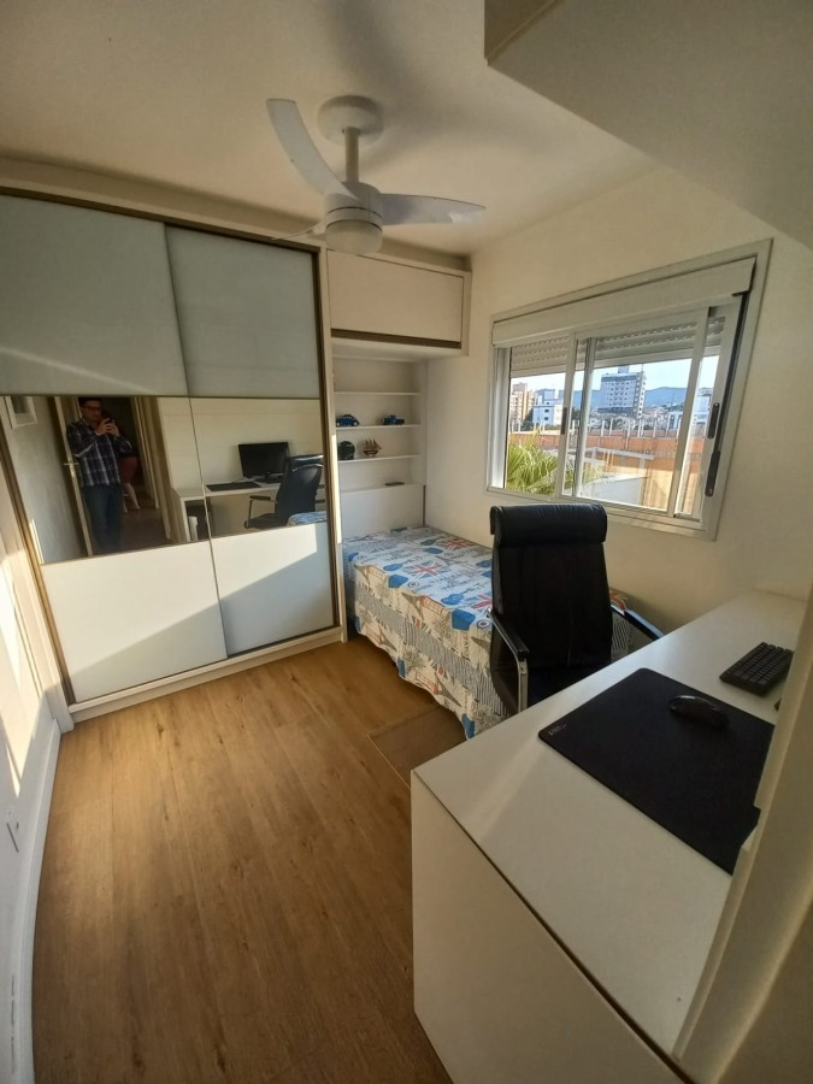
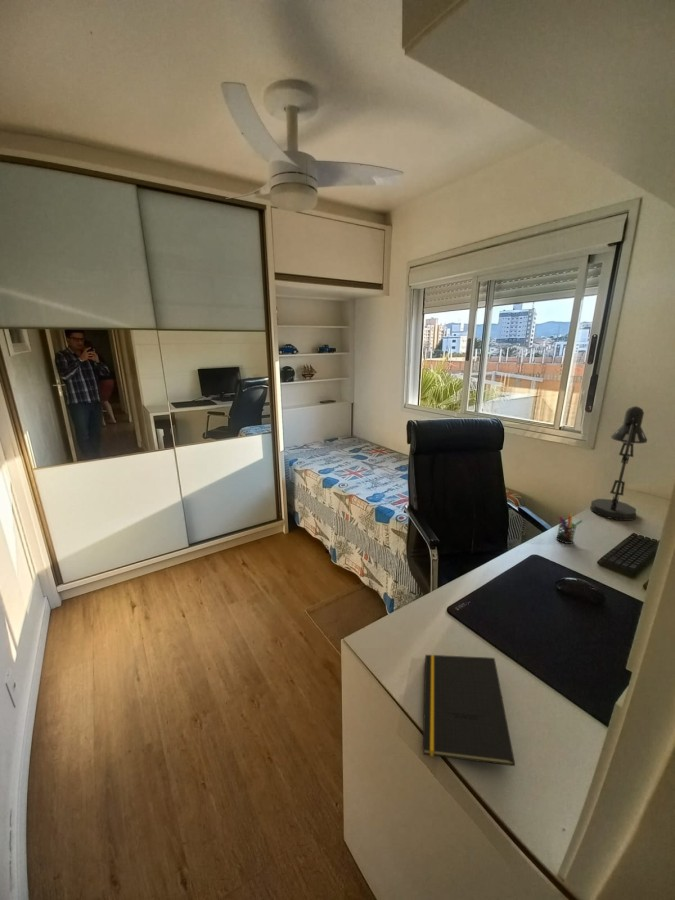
+ pen holder [555,512,584,545]
+ desk lamp [589,405,648,522]
+ notepad [422,654,516,767]
